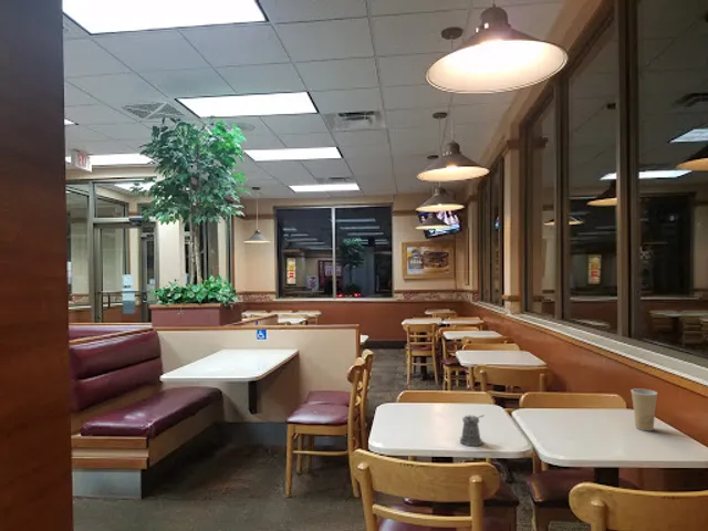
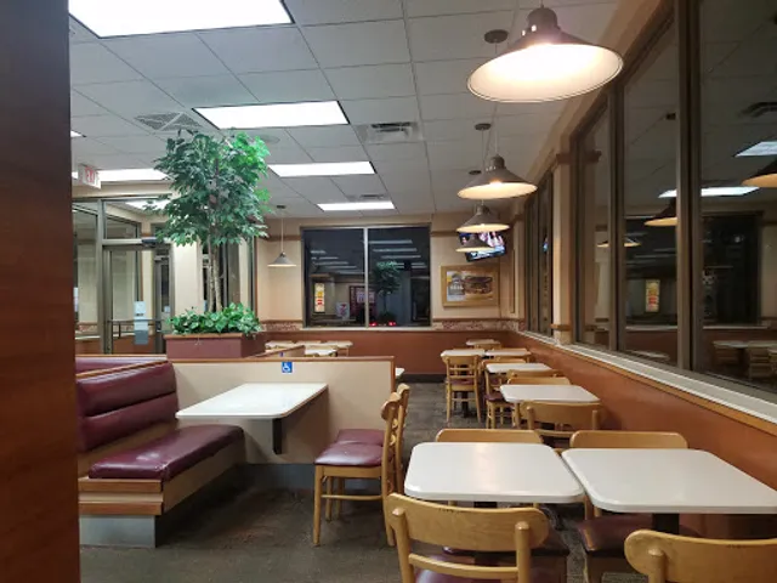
- paper cup [629,387,658,431]
- pepper shaker [459,414,485,447]
